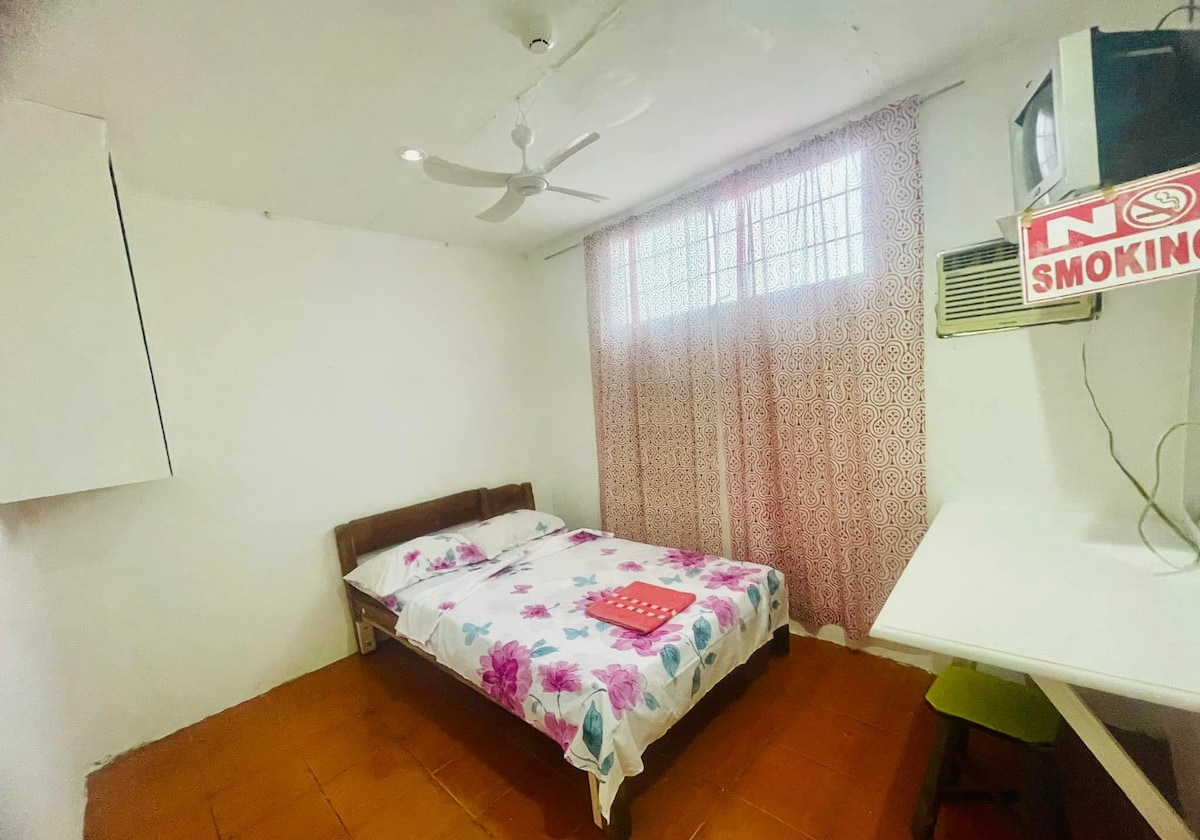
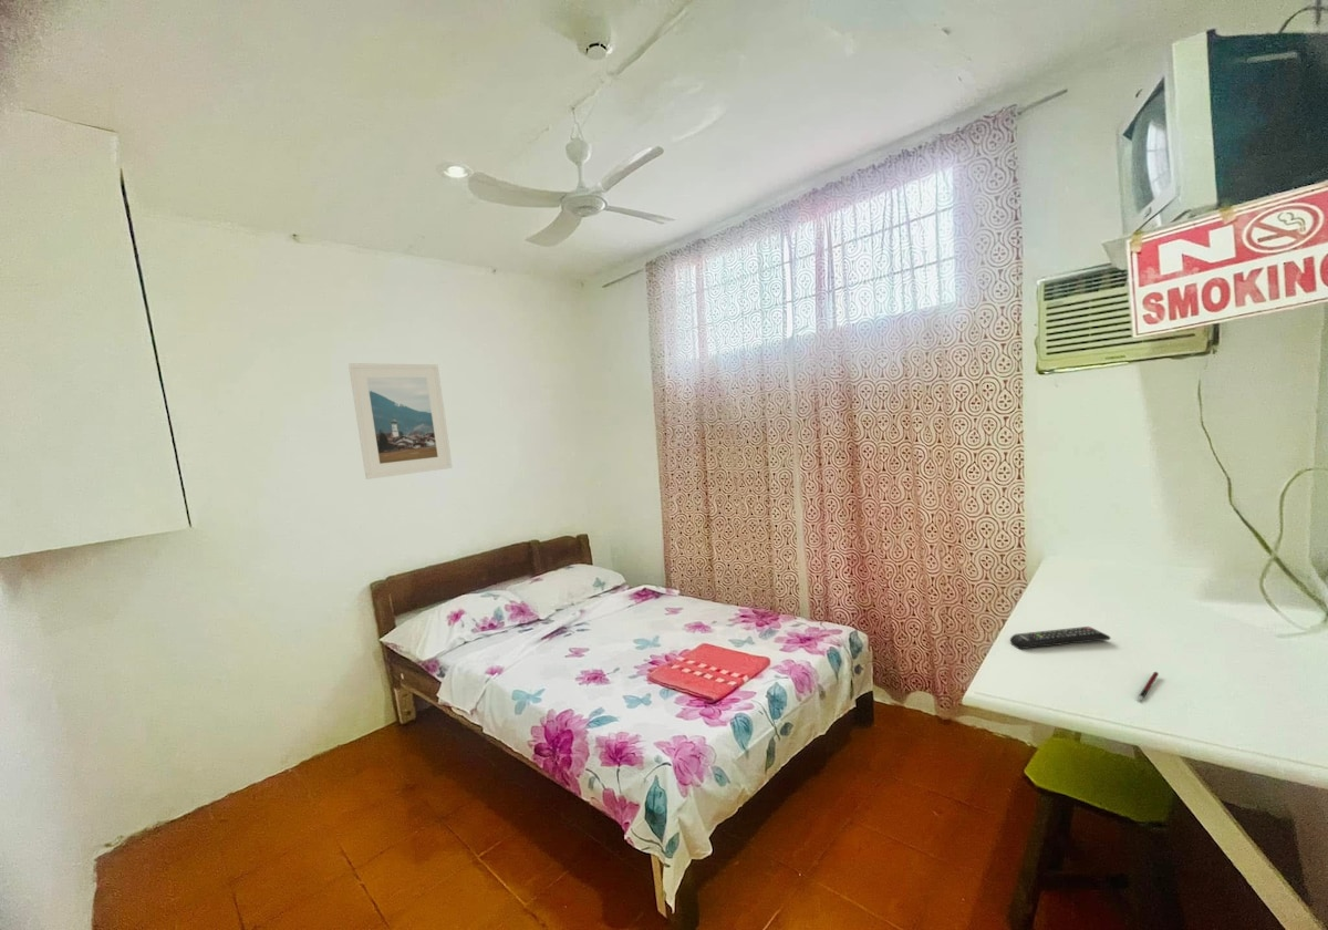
+ pen [1137,671,1160,702]
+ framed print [347,362,454,480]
+ remote control [1009,626,1111,650]
